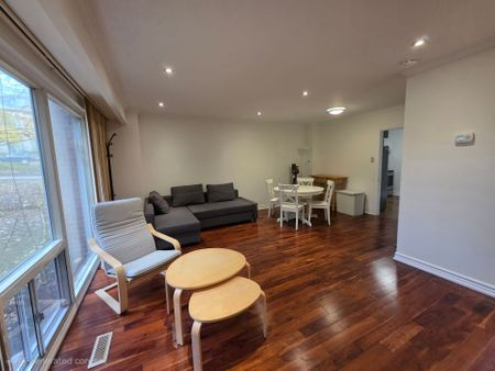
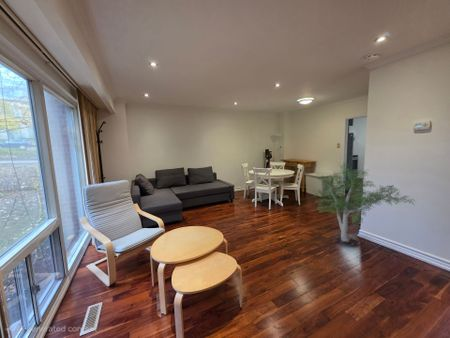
+ potted tree [312,162,417,247]
